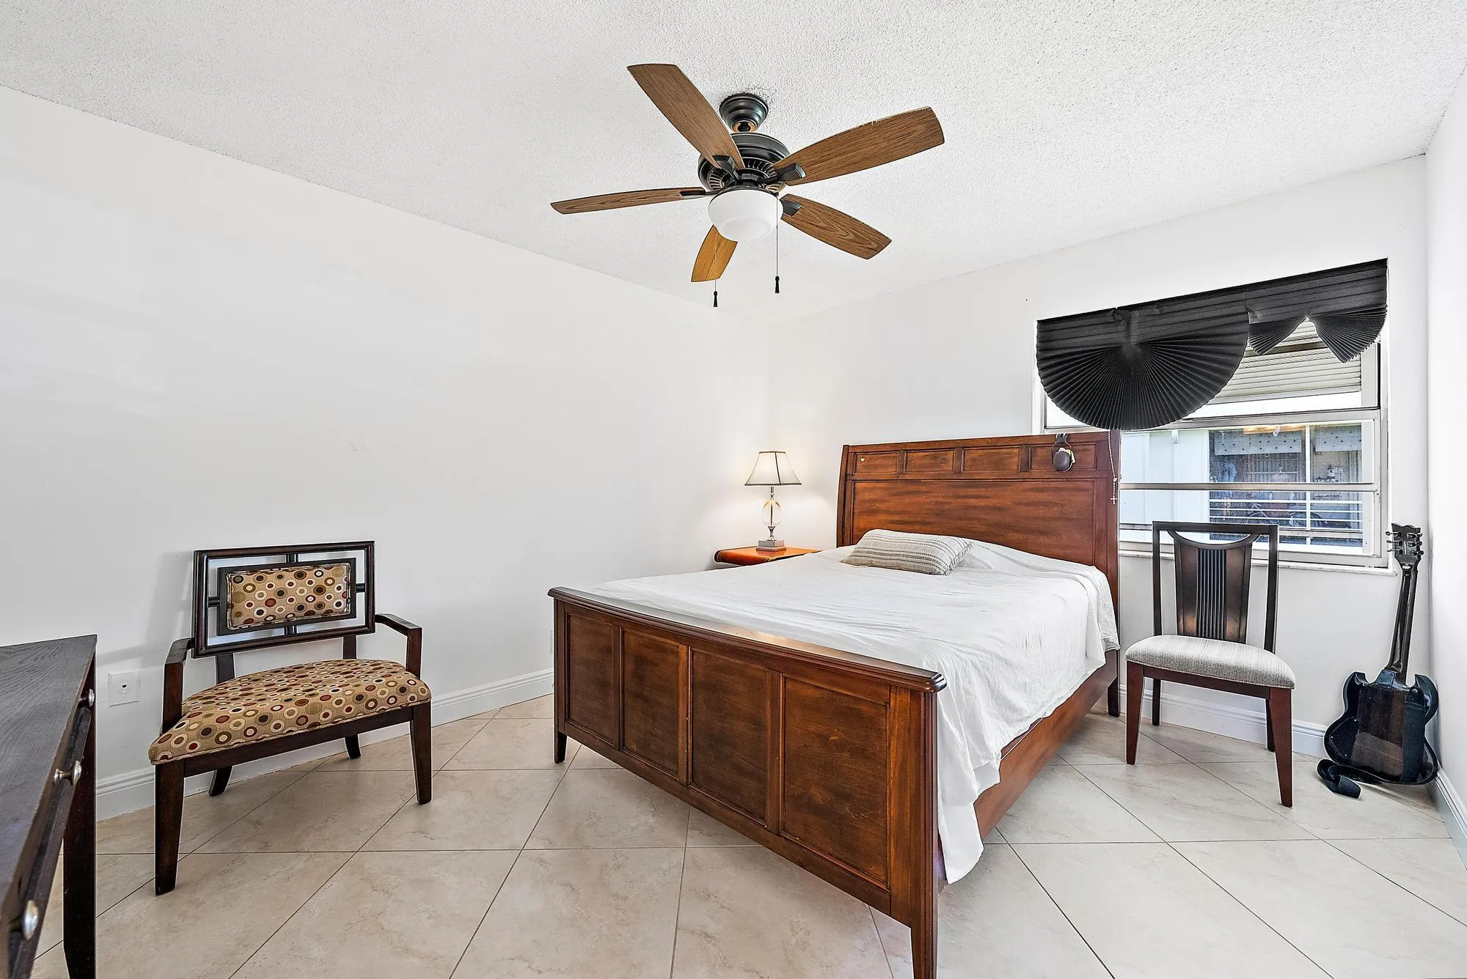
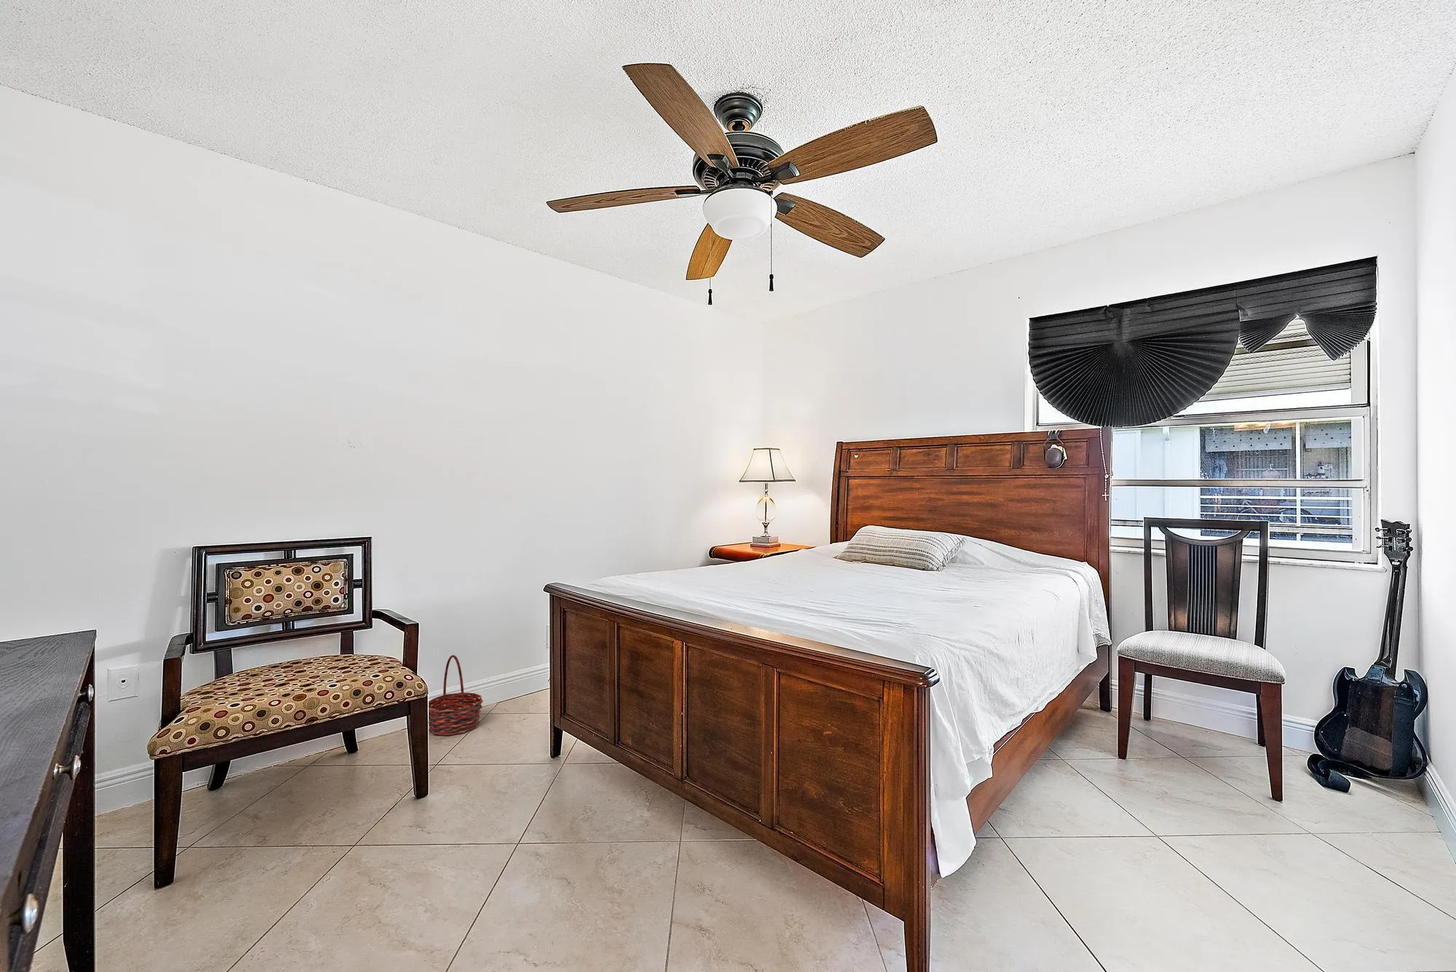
+ basket [429,654,484,737]
